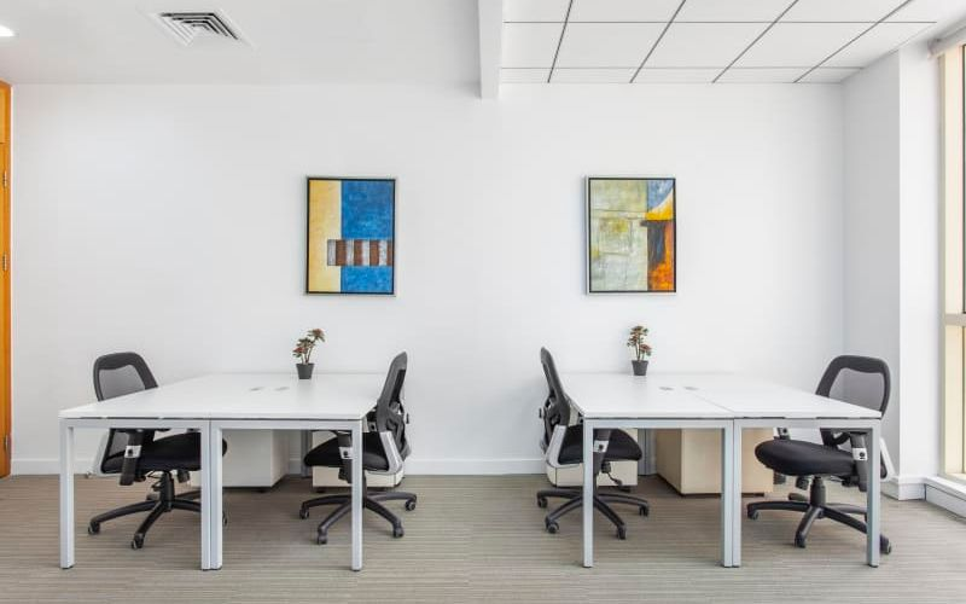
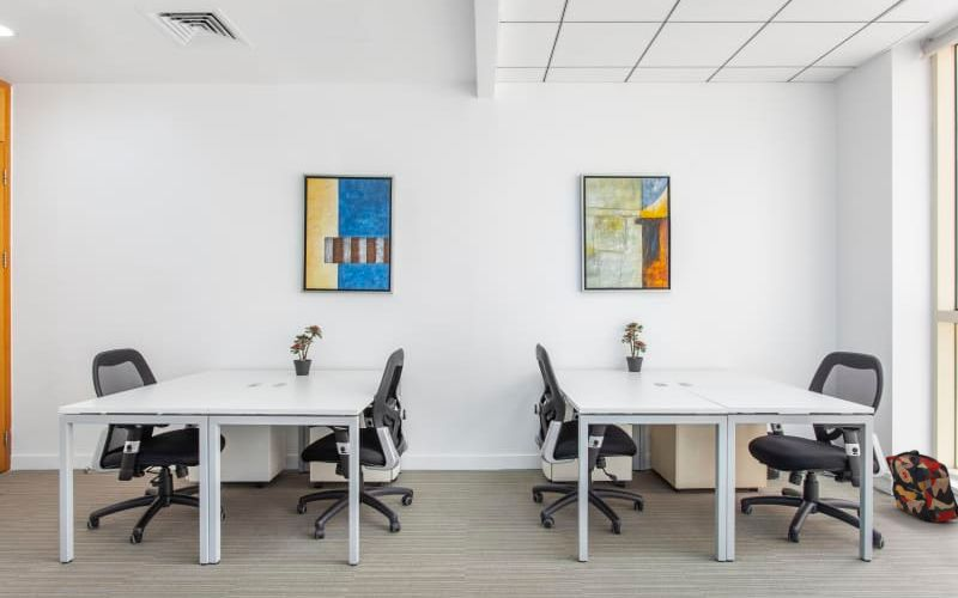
+ backpack [885,448,958,524]
